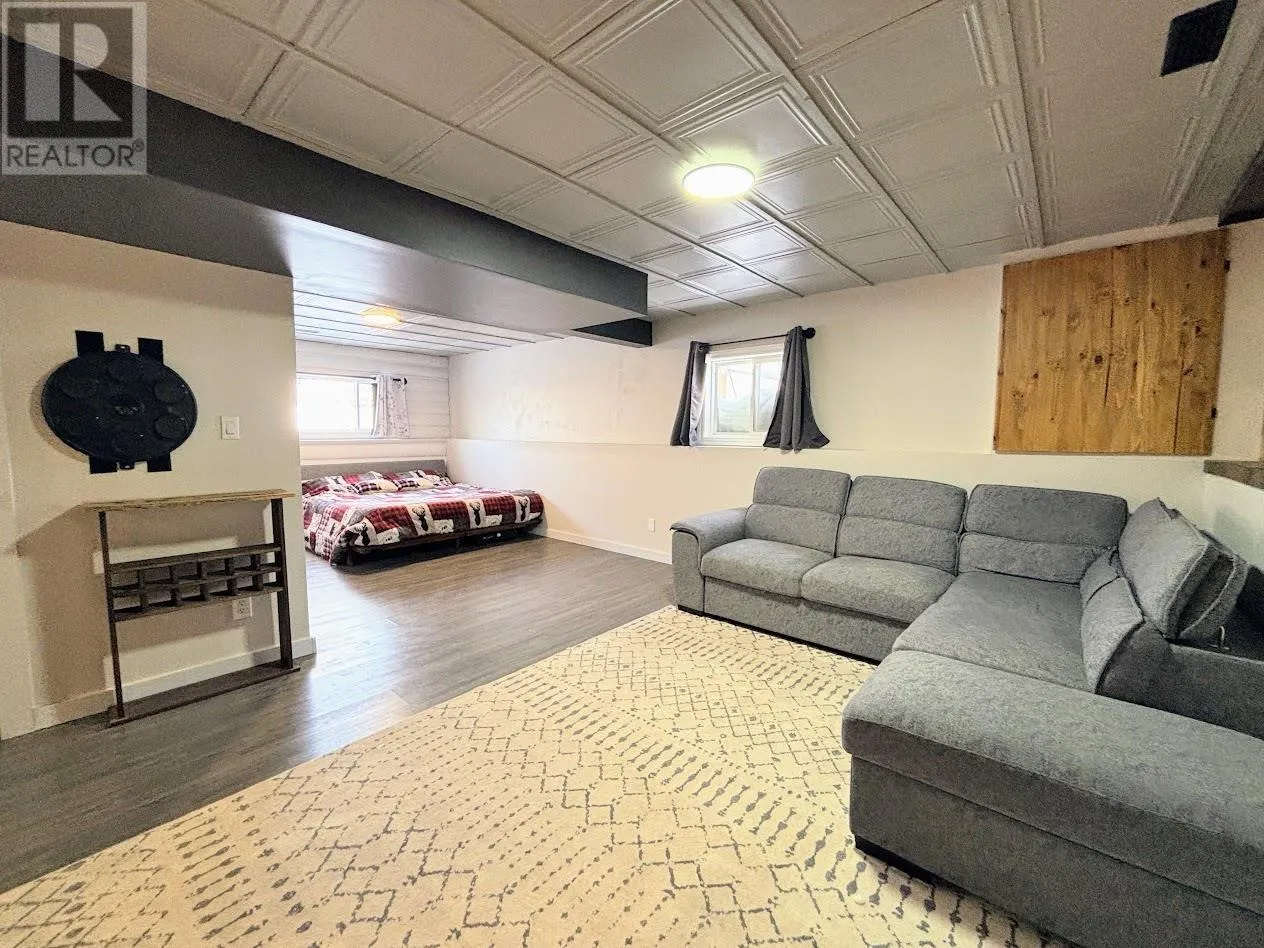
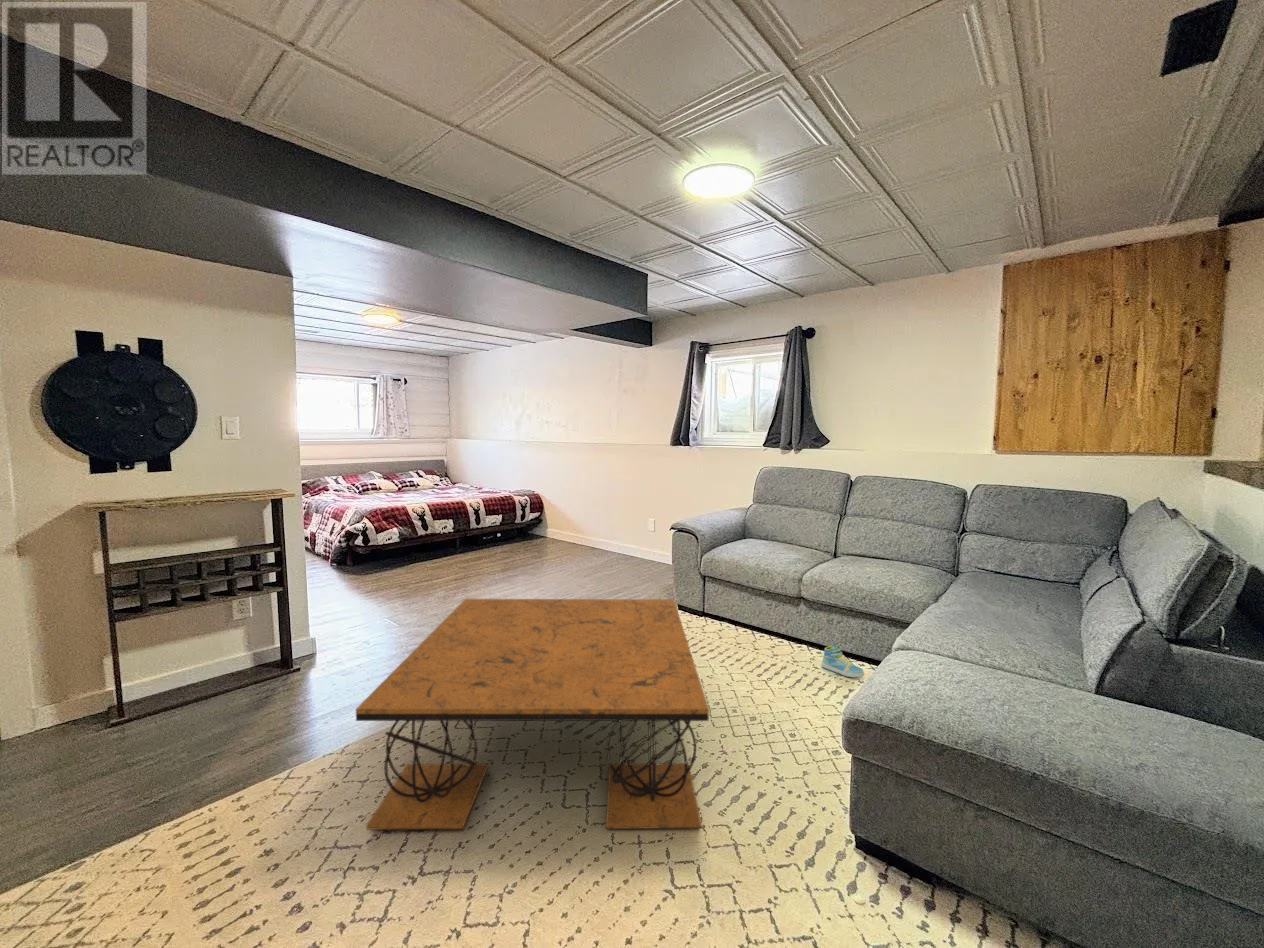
+ coffee table [355,598,710,830]
+ sneaker [821,643,865,678]
